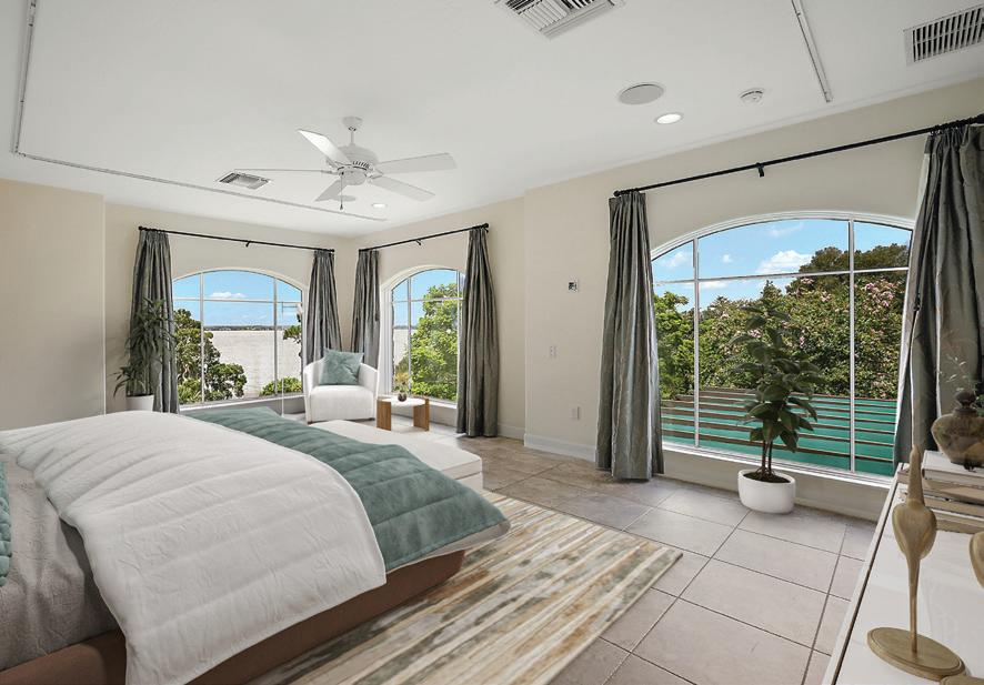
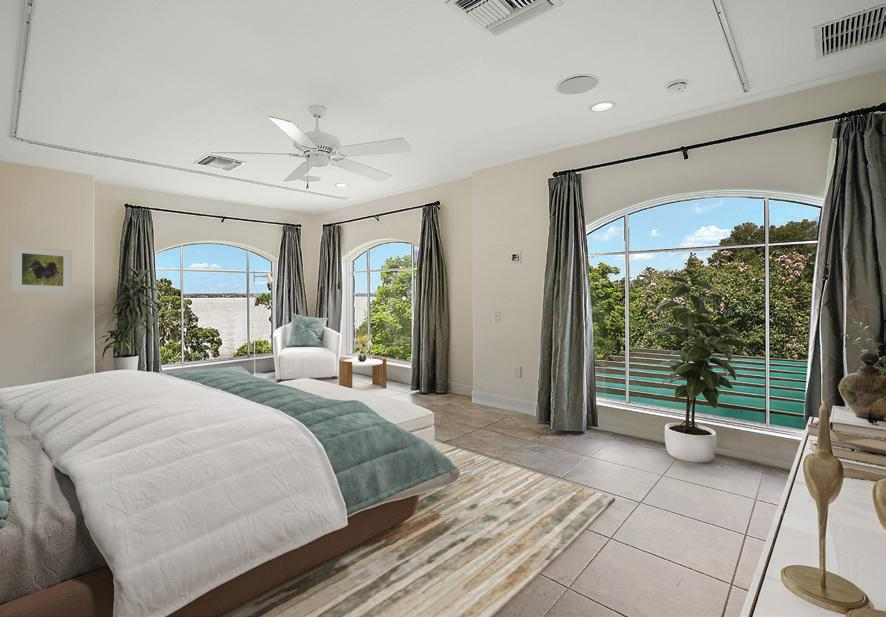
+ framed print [11,244,73,294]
